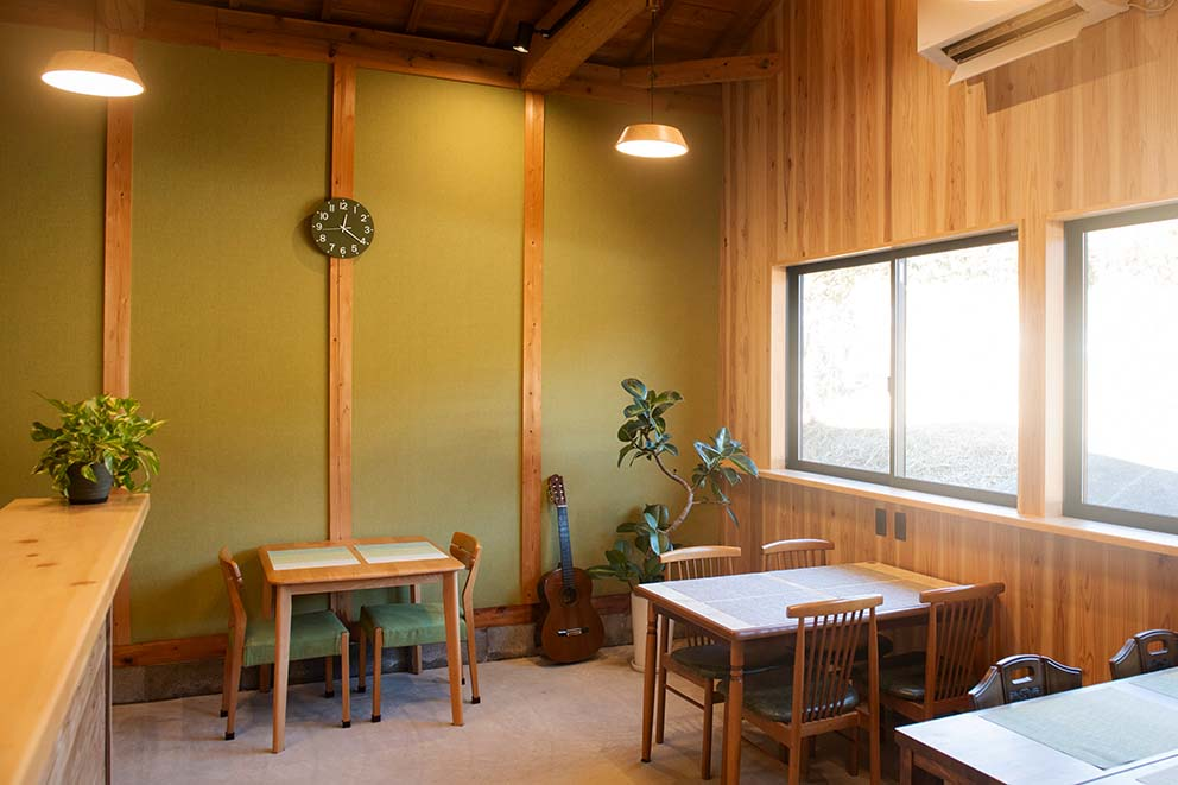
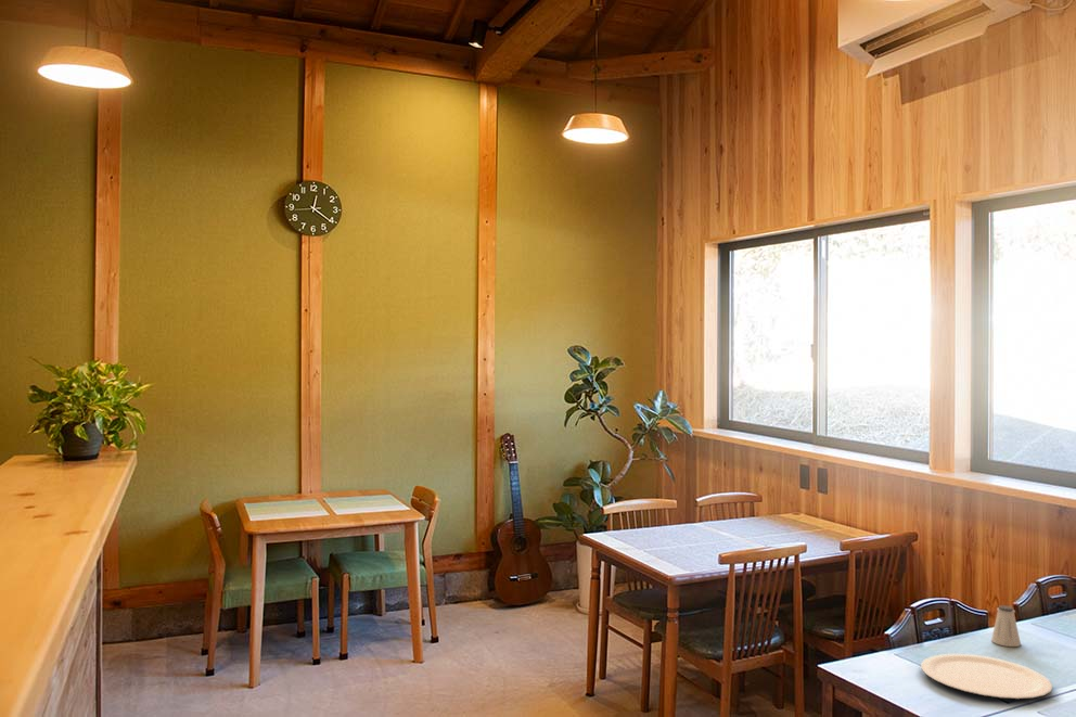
+ plate [920,653,1053,701]
+ saltshaker [990,604,1022,648]
